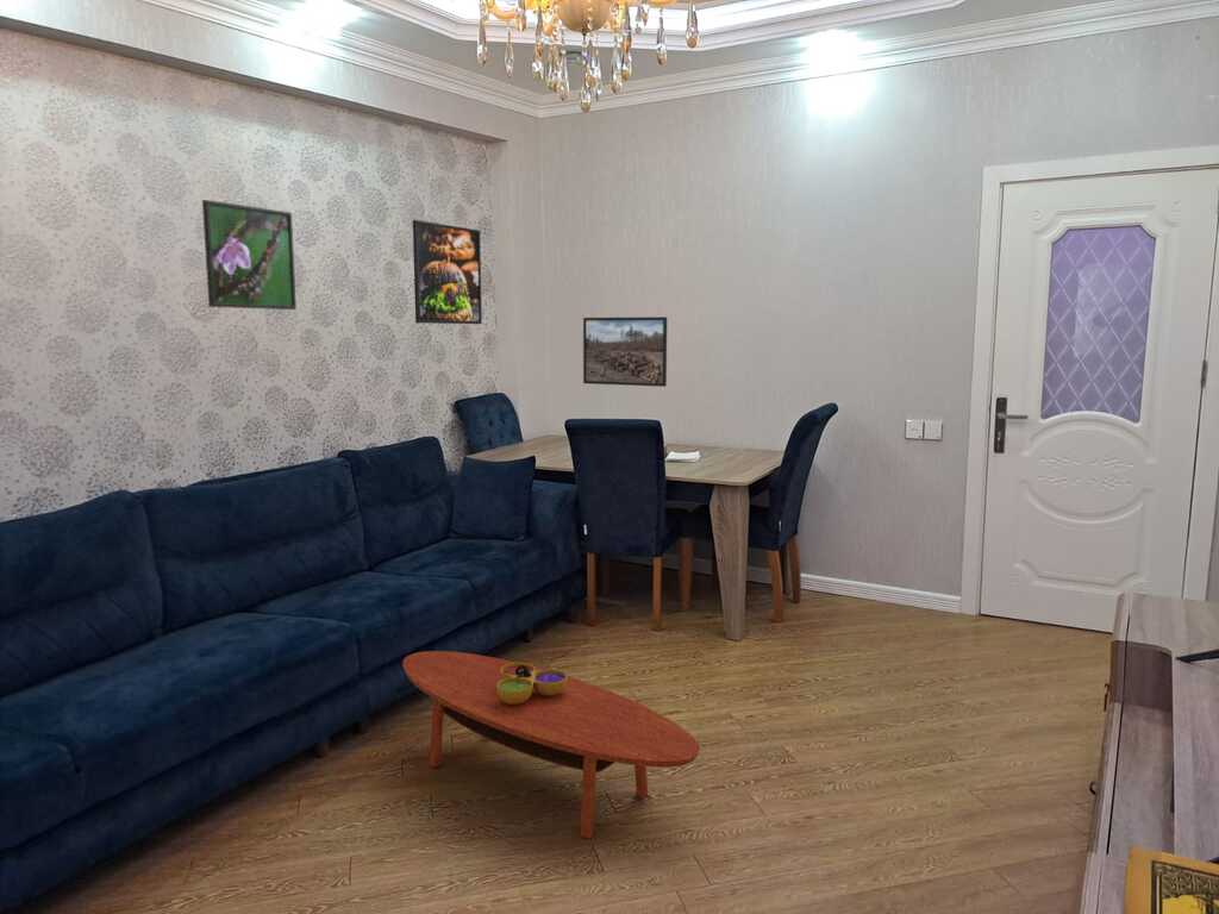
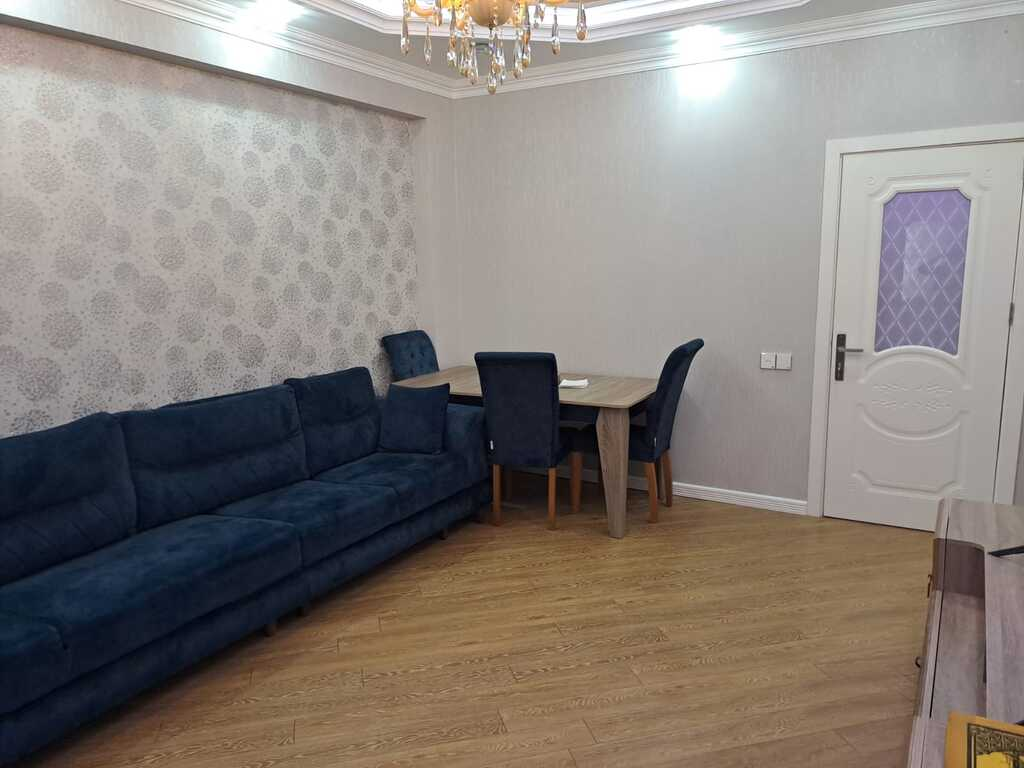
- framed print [582,315,668,388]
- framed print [412,219,483,325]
- coffee table [401,650,700,840]
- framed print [201,199,298,311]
- decorative bowl [496,662,568,705]
